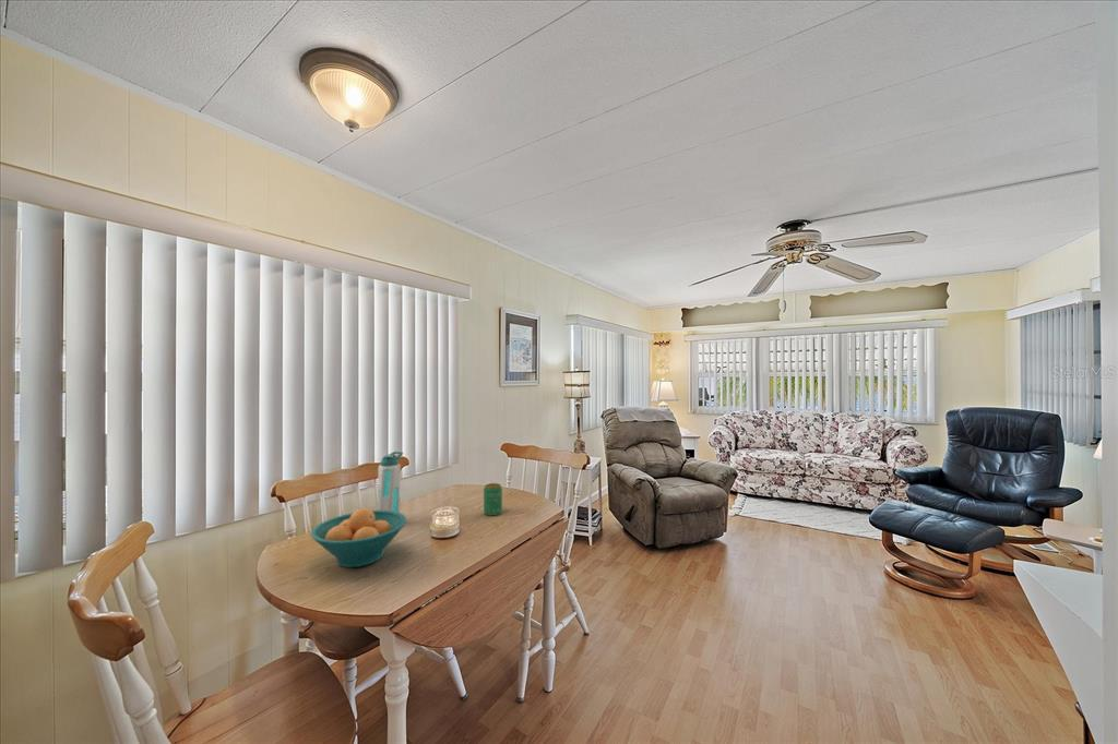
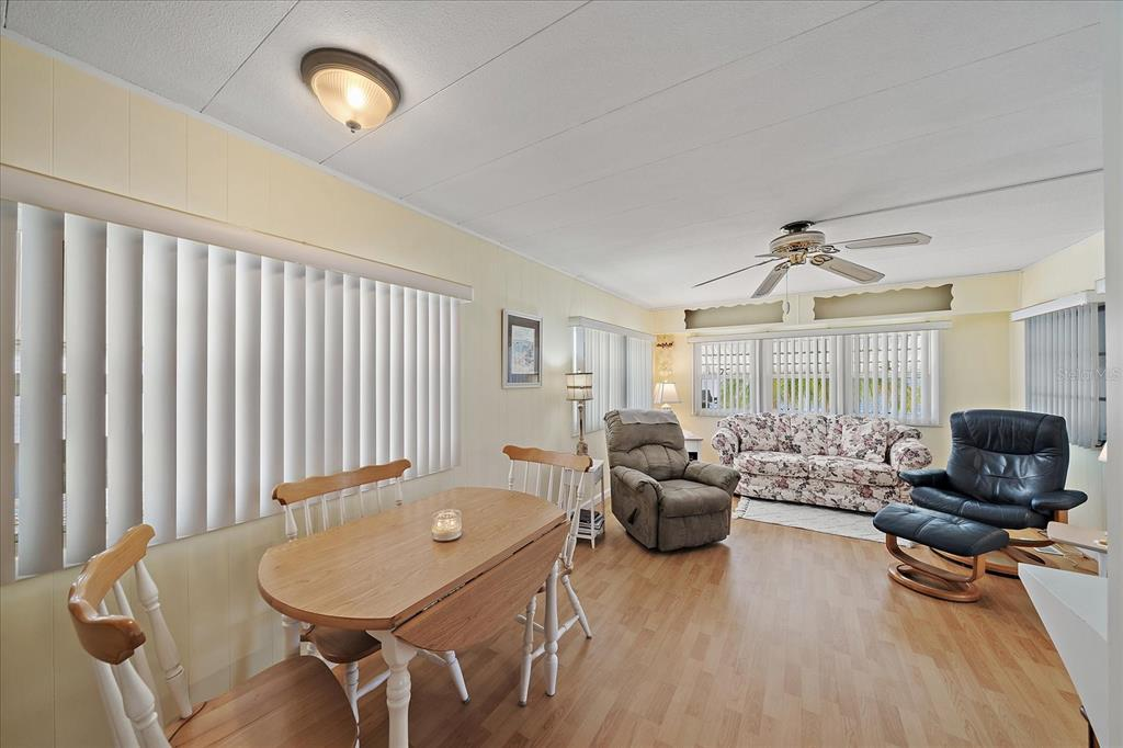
- water bottle [377,451,404,514]
- beverage can [483,482,503,517]
- fruit bowl [310,507,407,568]
